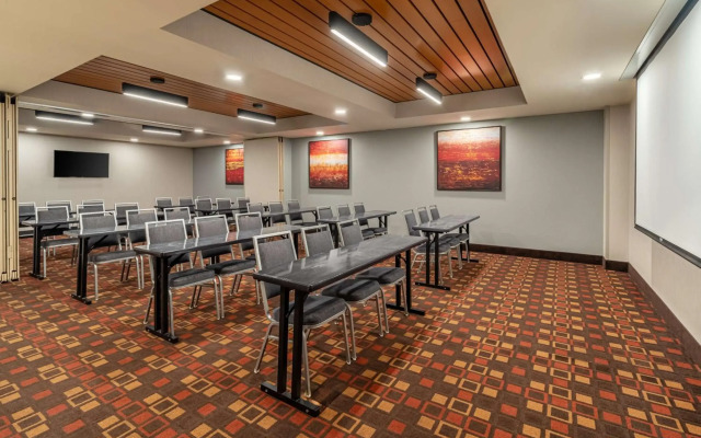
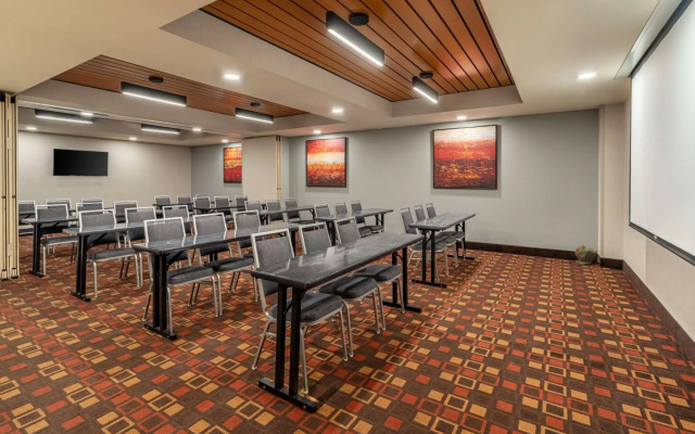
+ potted plant [573,244,598,265]
